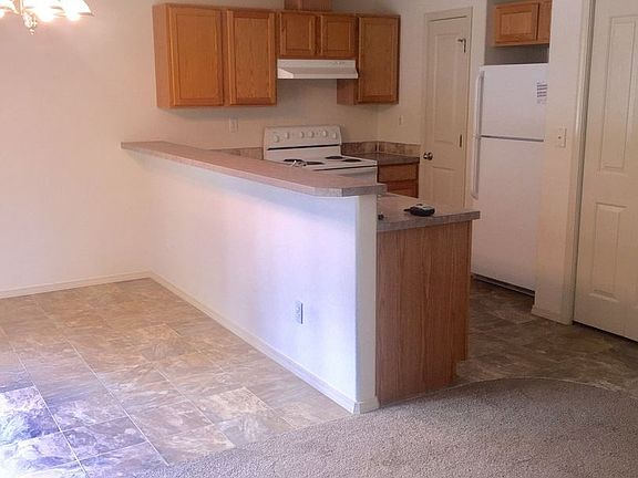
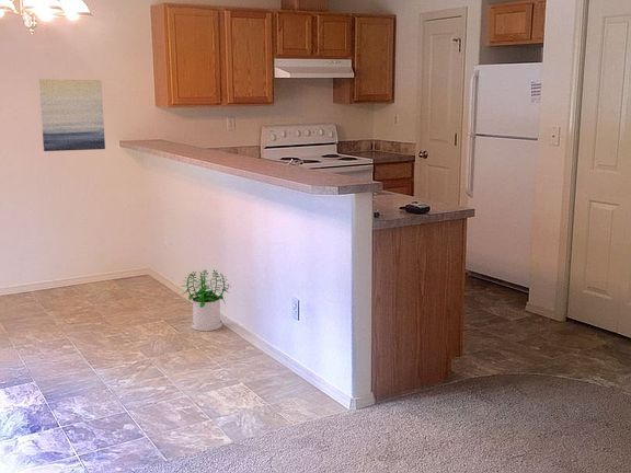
+ wall art [37,78,106,152]
+ potted plant [180,269,230,332]
